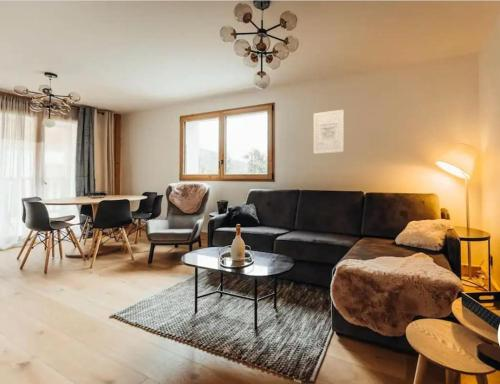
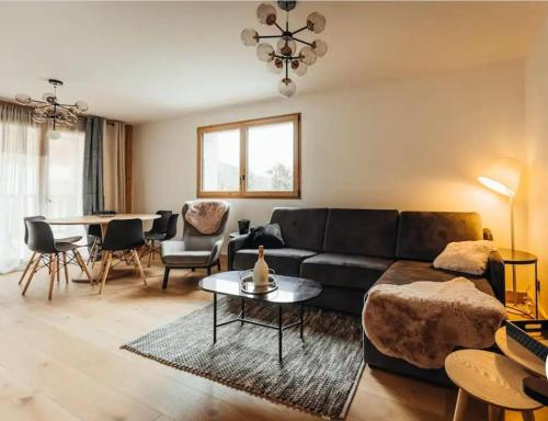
- wall art [313,108,345,155]
